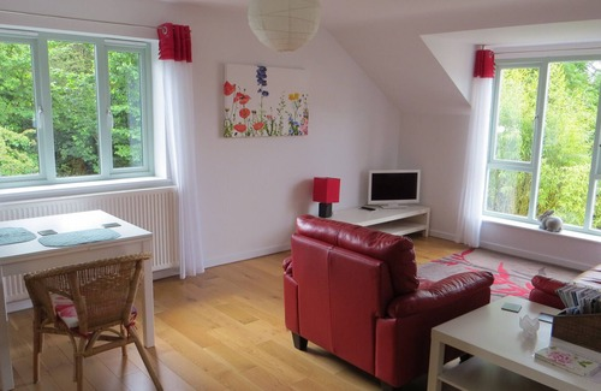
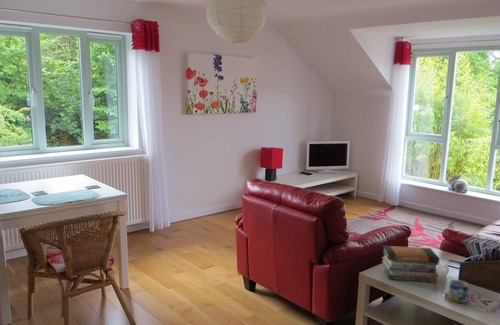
+ mug [447,278,469,304]
+ book stack [381,245,441,284]
